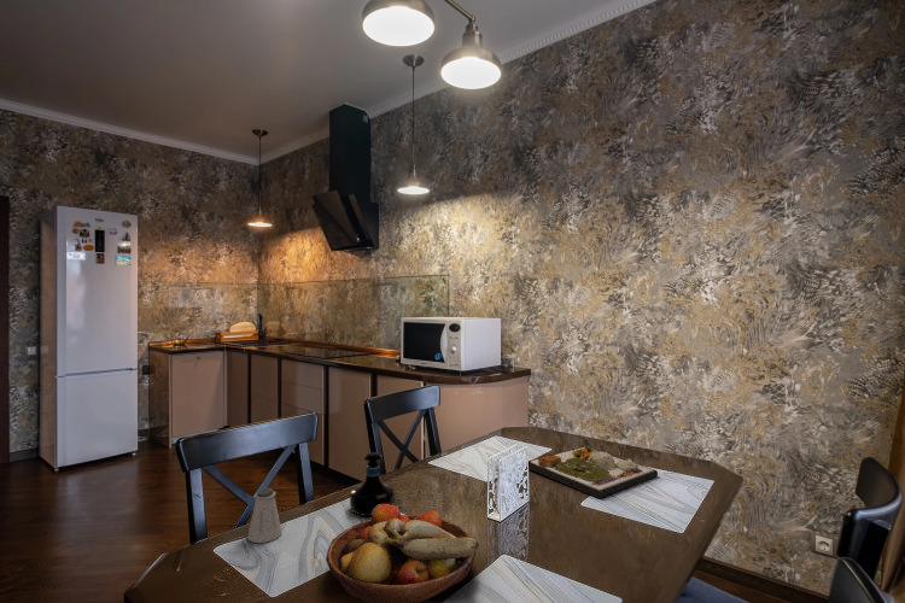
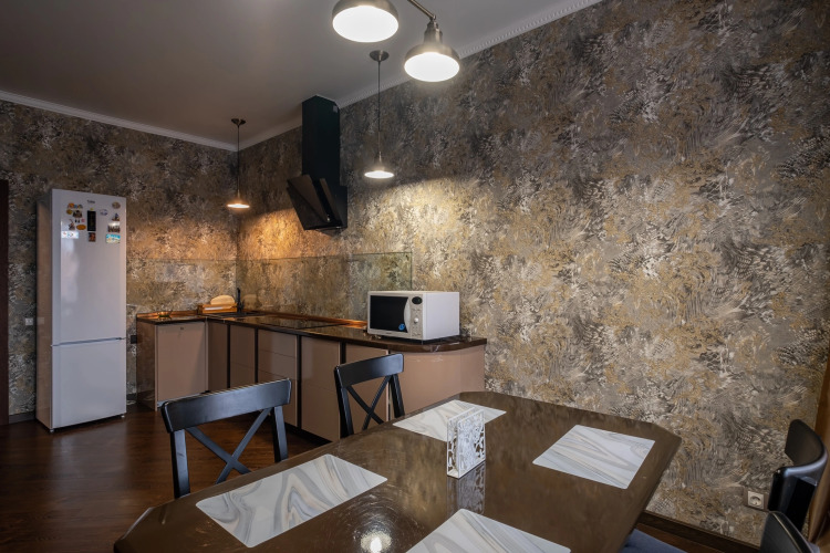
- dinner plate [527,444,659,499]
- fruit bowl [325,504,480,603]
- tequila bottle [349,451,396,517]
- saltshaker [246,487,282,544]
